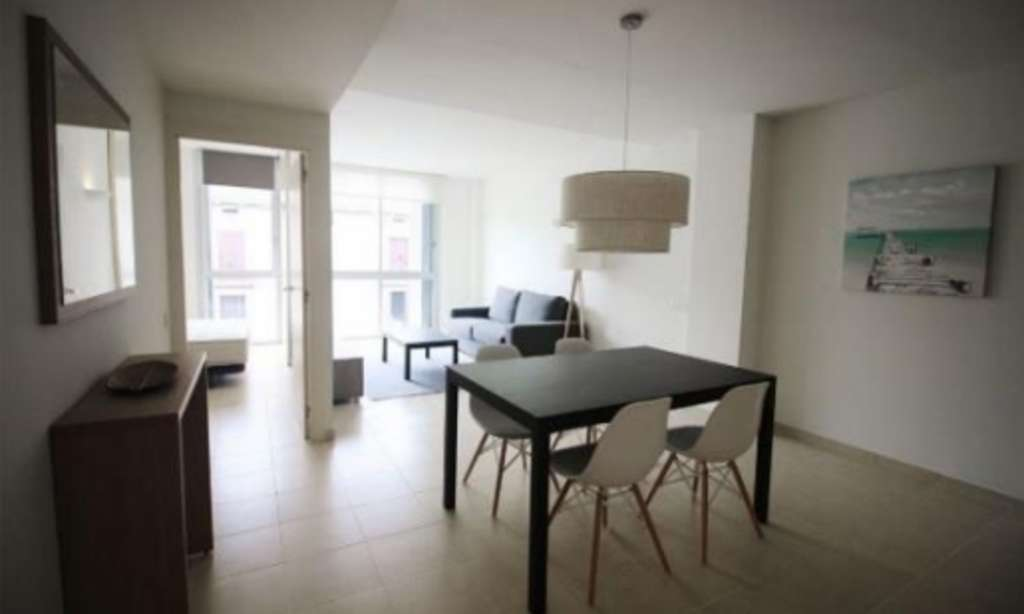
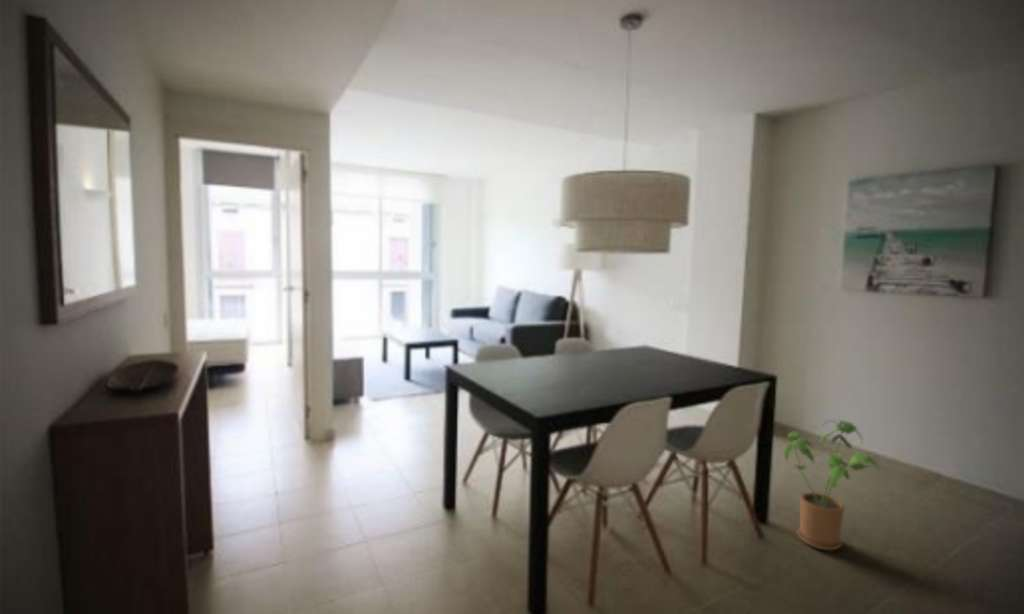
+ house plant [783,419,882,552]
